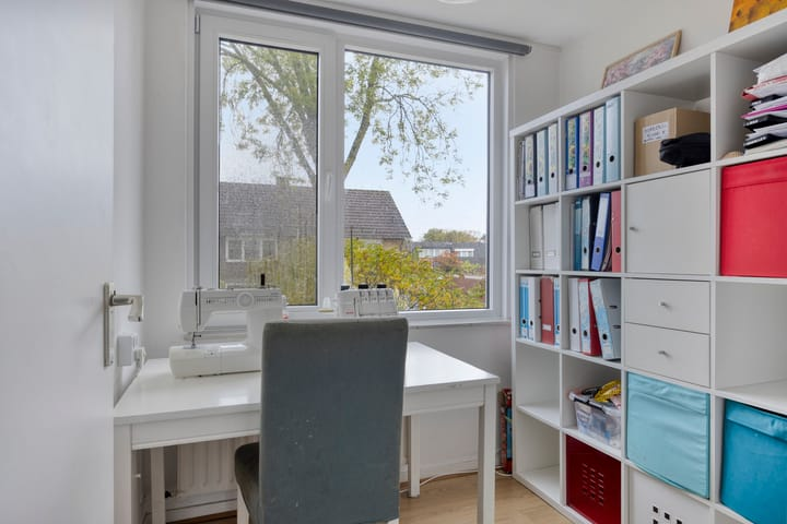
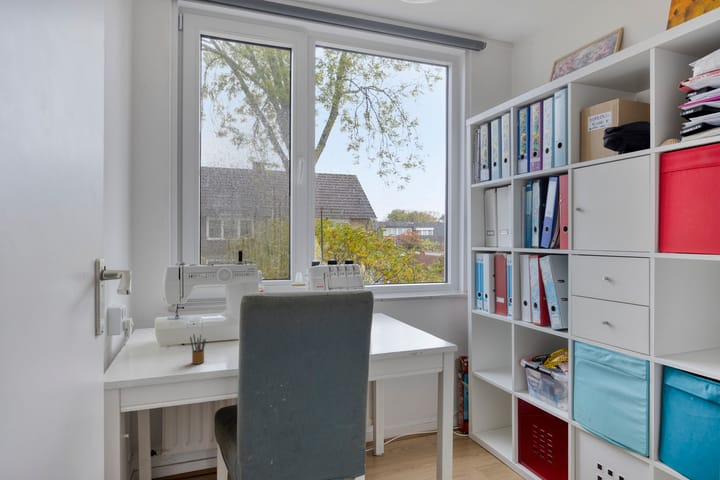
+ pencil box [189,333,207,365]
